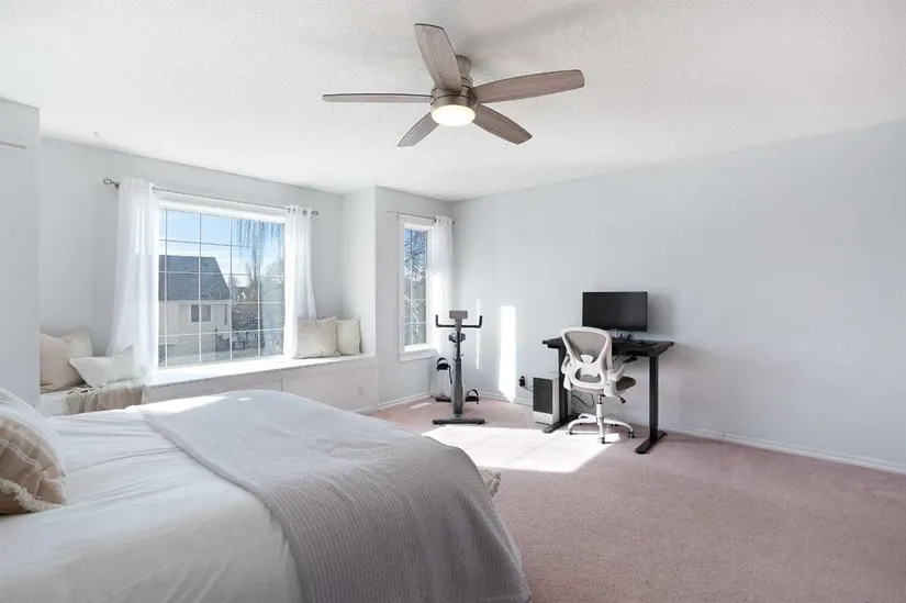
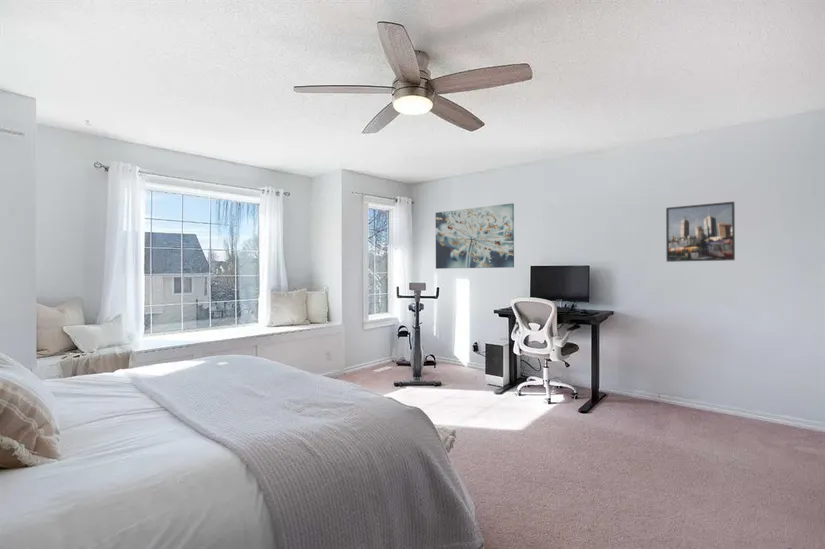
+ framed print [665,201,736,263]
+ wall art [435,202,515,270]
